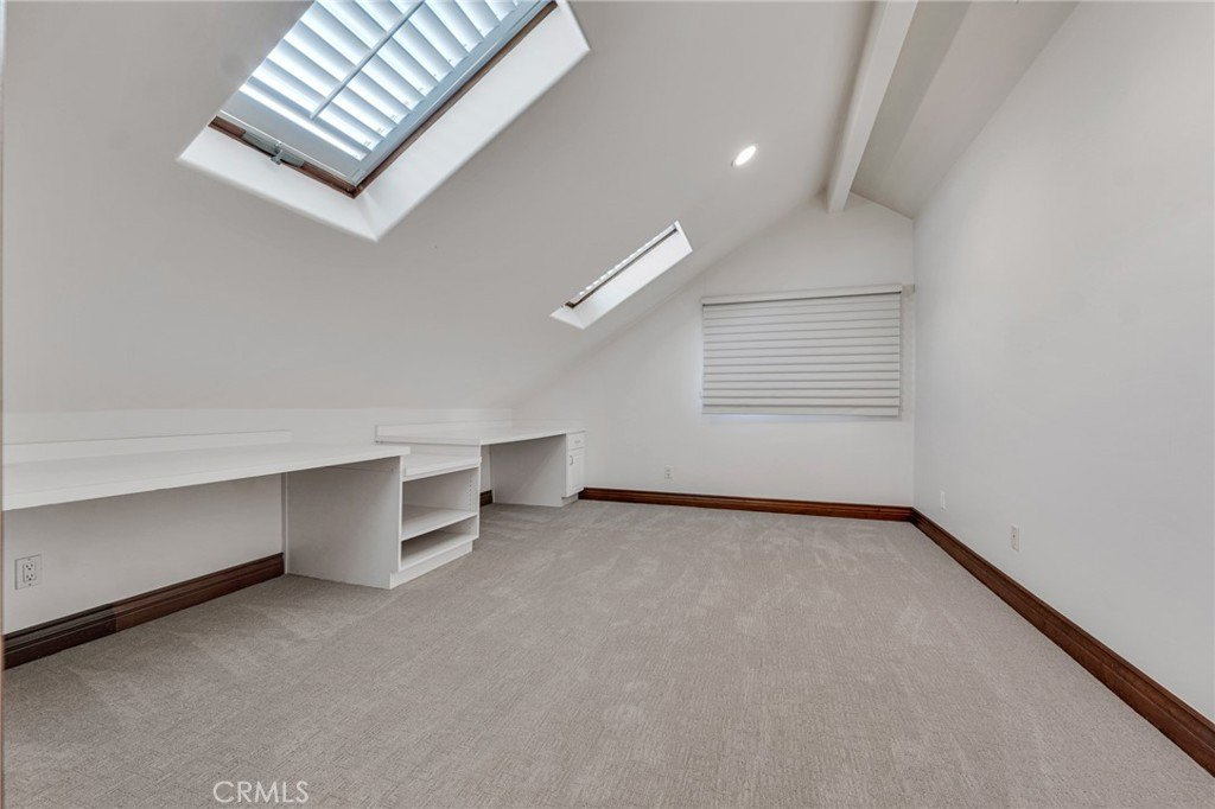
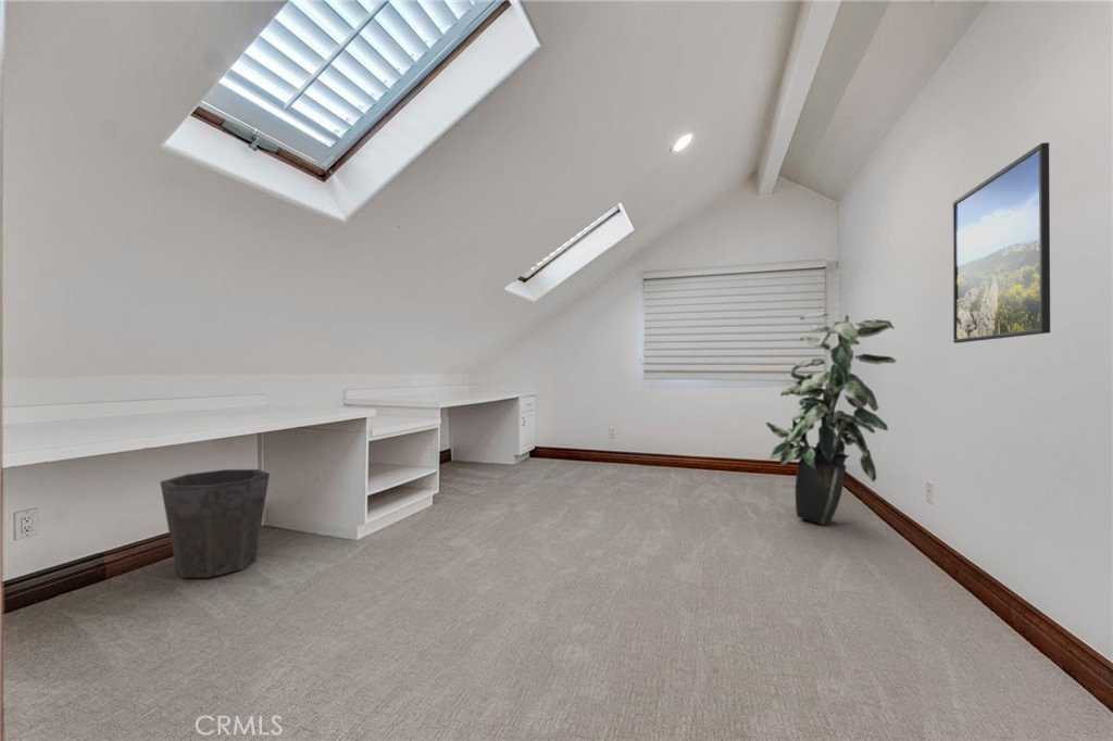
+ indoor plant [764,311,898,526]
+ waste bin [159,468,271,579]
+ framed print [952,141,1051,344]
